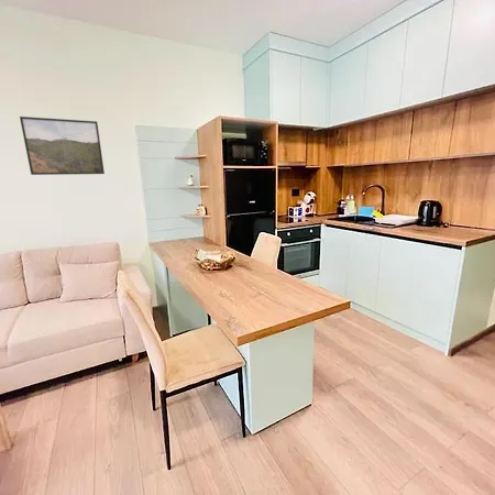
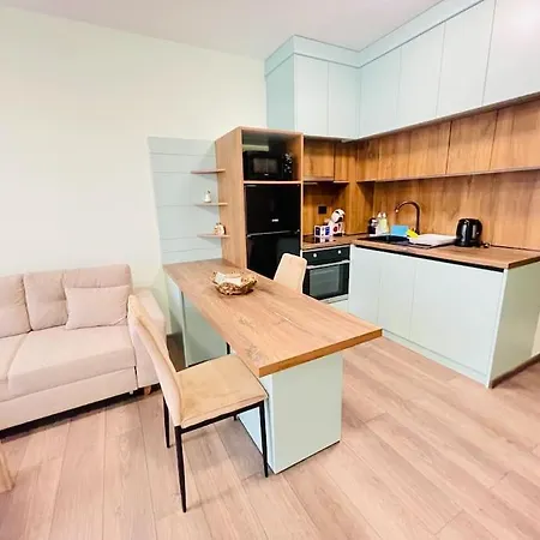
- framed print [19,116,106,176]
